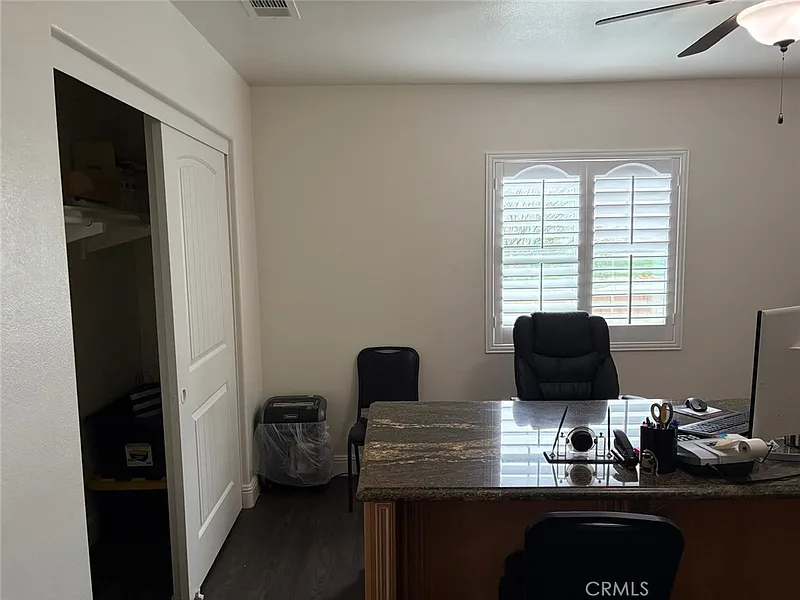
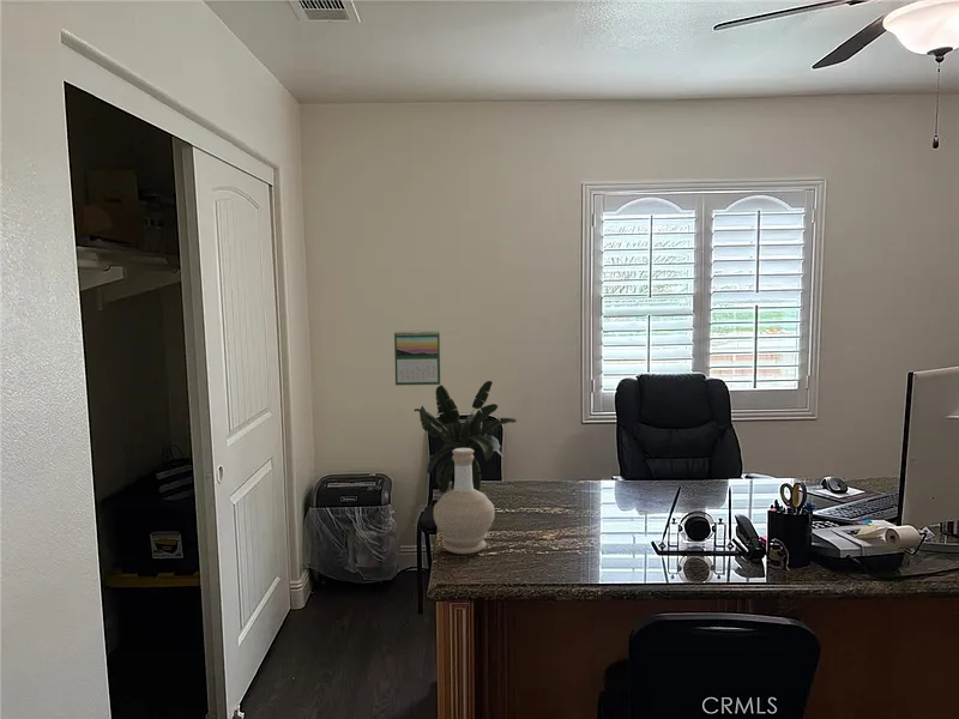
+ calendar [393,330,441,386]
+ bottle [433,447,495,555]
+ potted plant [412,380,519,494]
